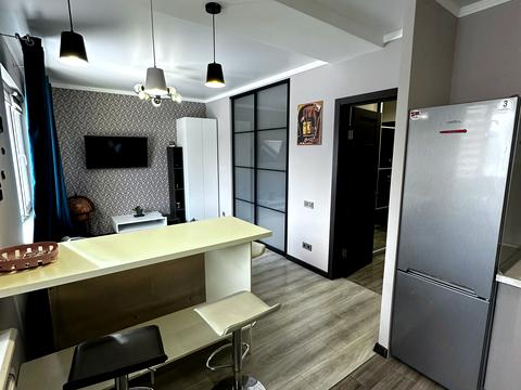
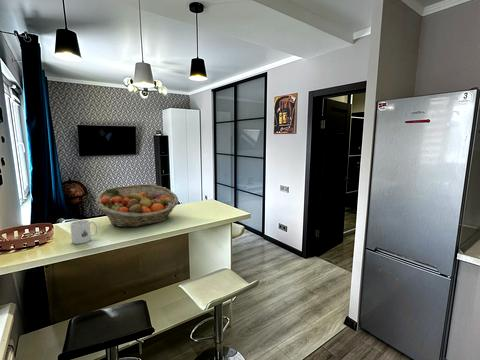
+ fruit basket [95,183,179,228]
+ mug [69,219,98,245]
